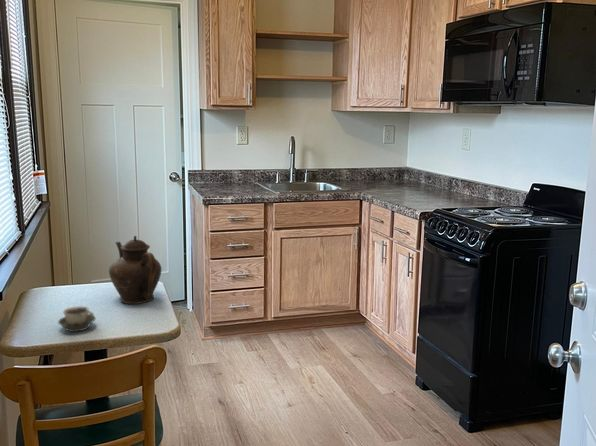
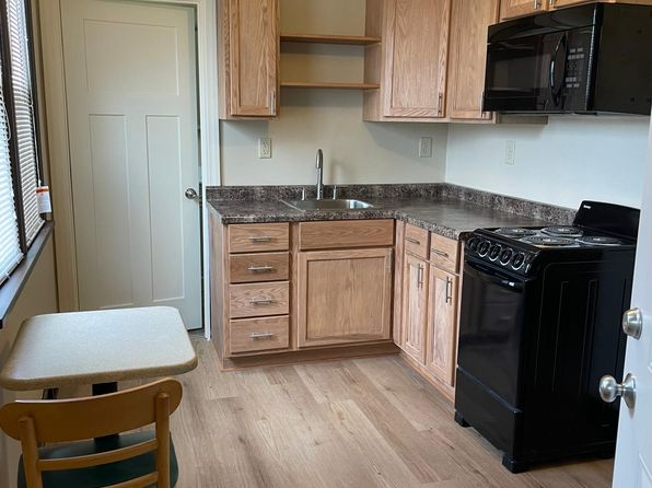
- cup [57,305,97,333]
- teapot [108,235,162,305]
